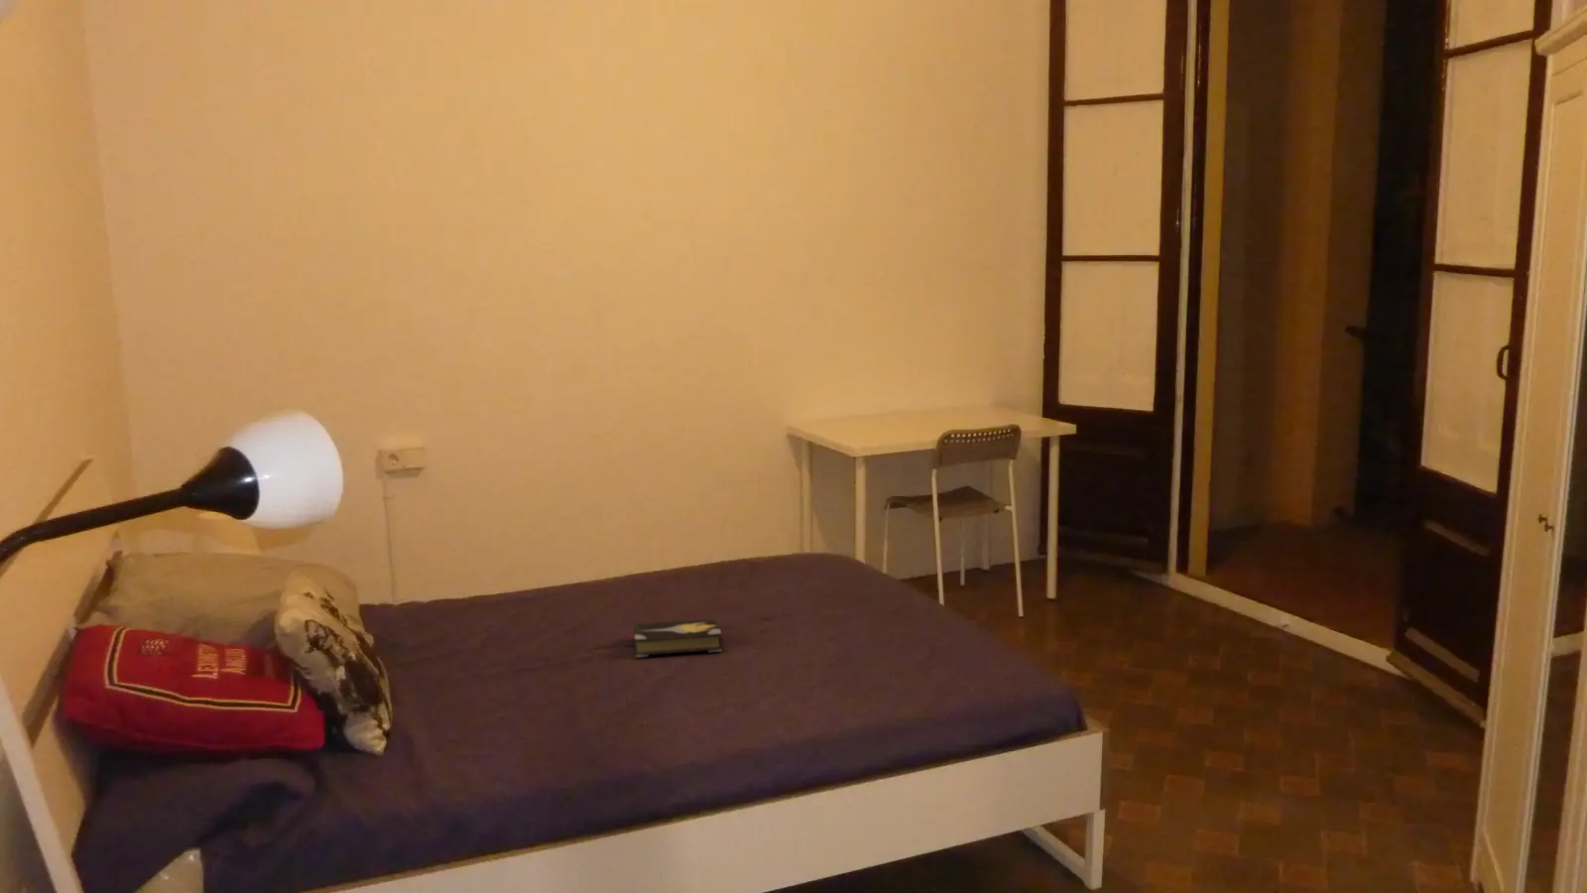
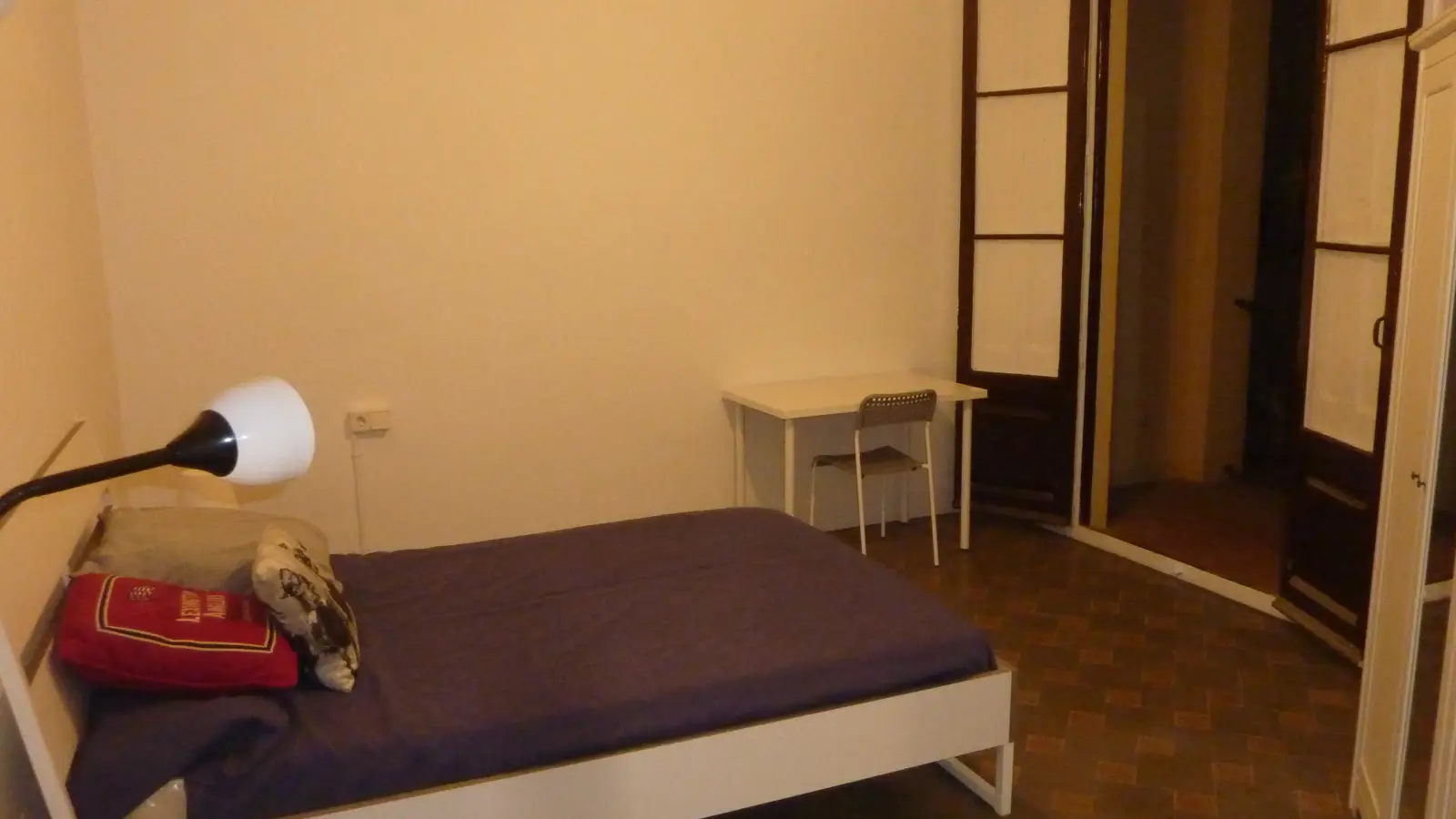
- hardback book [622,618,723,657]
